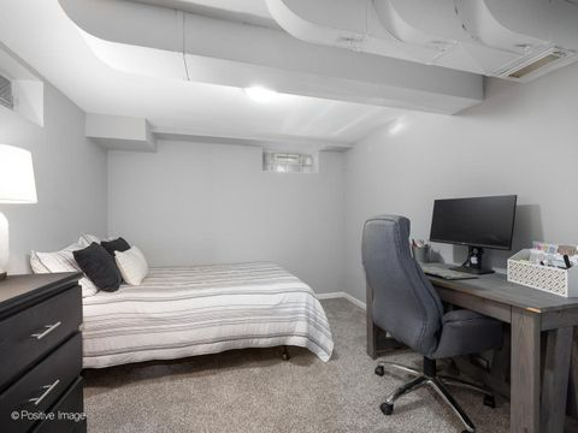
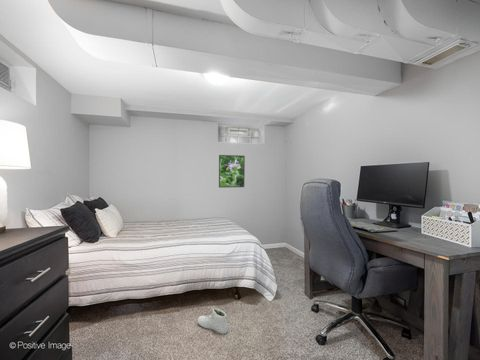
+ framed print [218,154,246,189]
+ sneaker [196,307,229,335]
